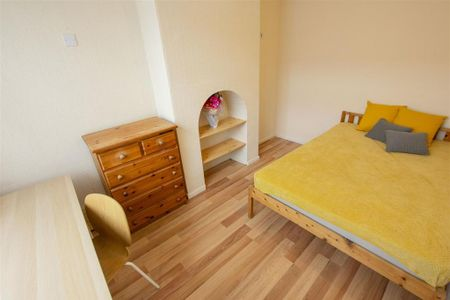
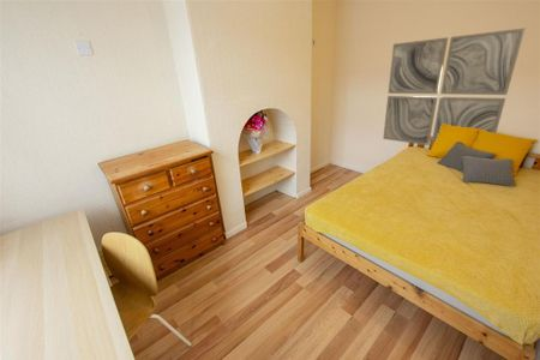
+ wall art [382,28,526,146]
